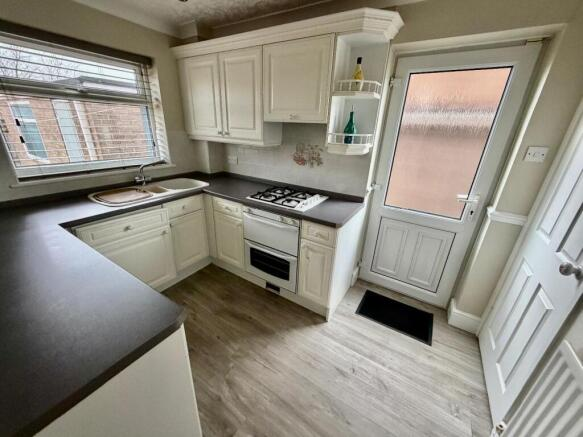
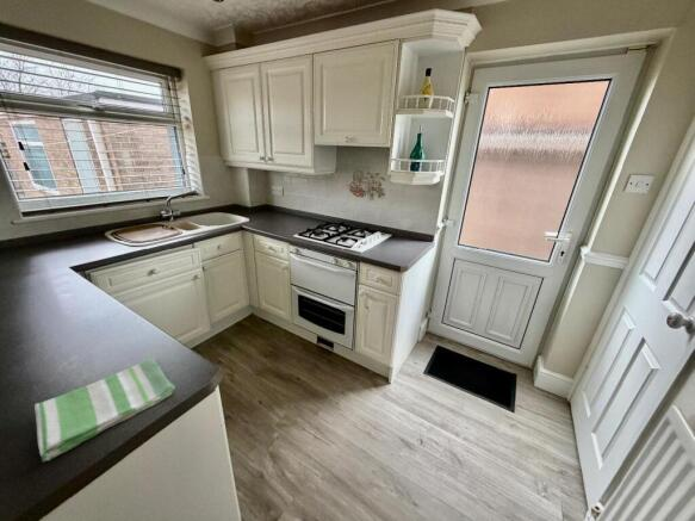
+ dish towel [33,356,176,463]
